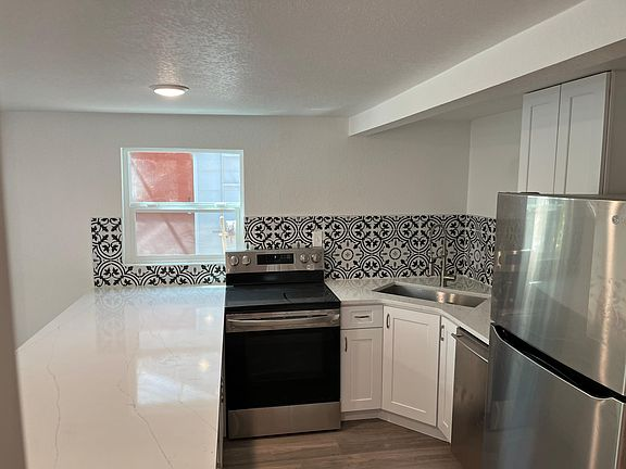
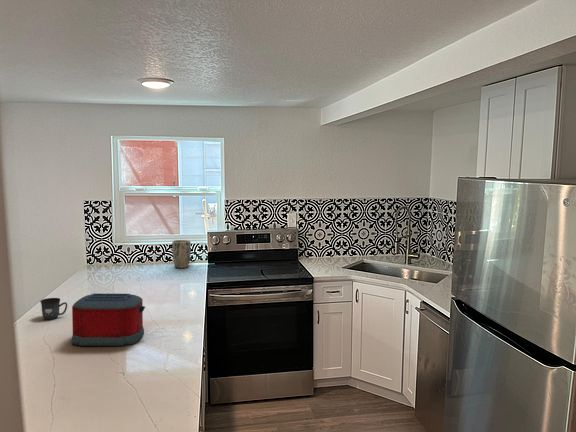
+ plant pot [171,239,192,269]
+ mug [39,297,68,321]
+ toaster [70,292,146,347]
